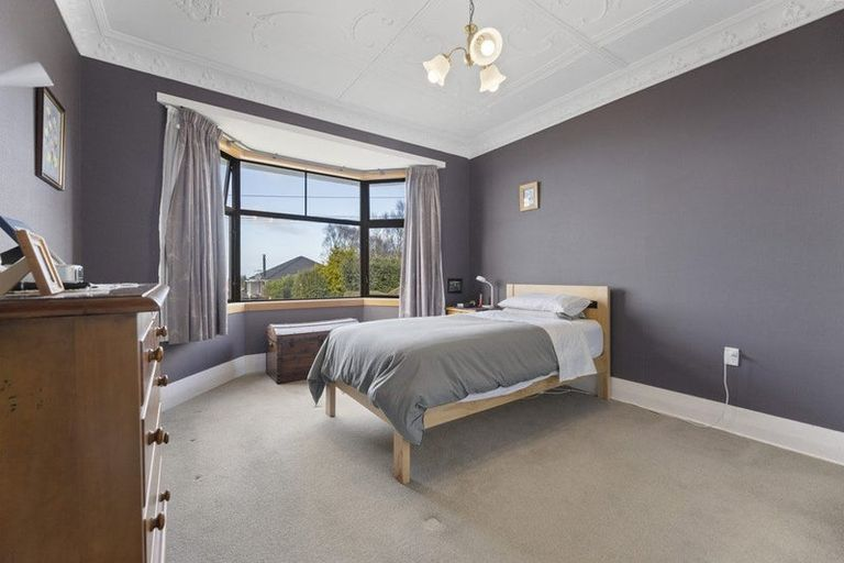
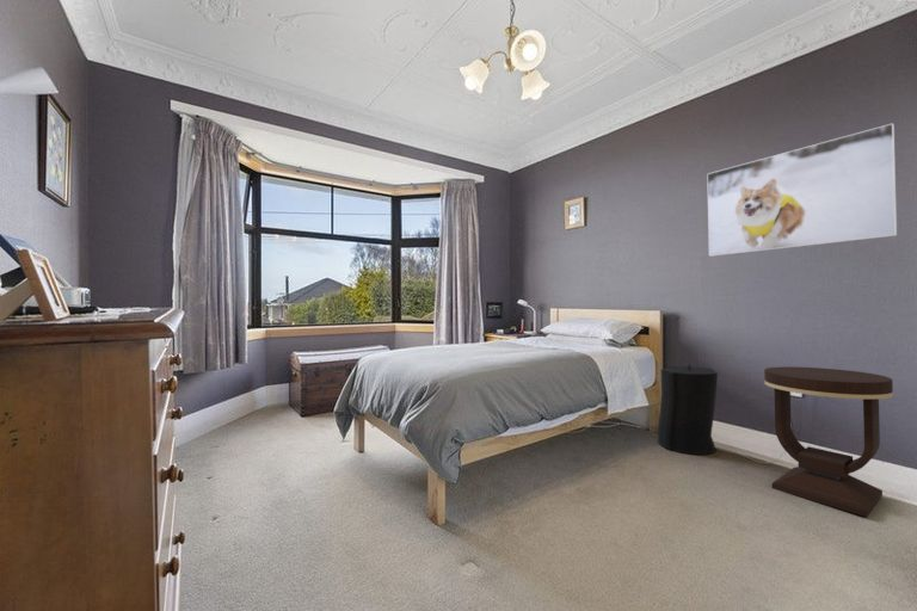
+ side table [763,365,894,518]
+ trash can [657,363,719,456]
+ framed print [706,122,898,258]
